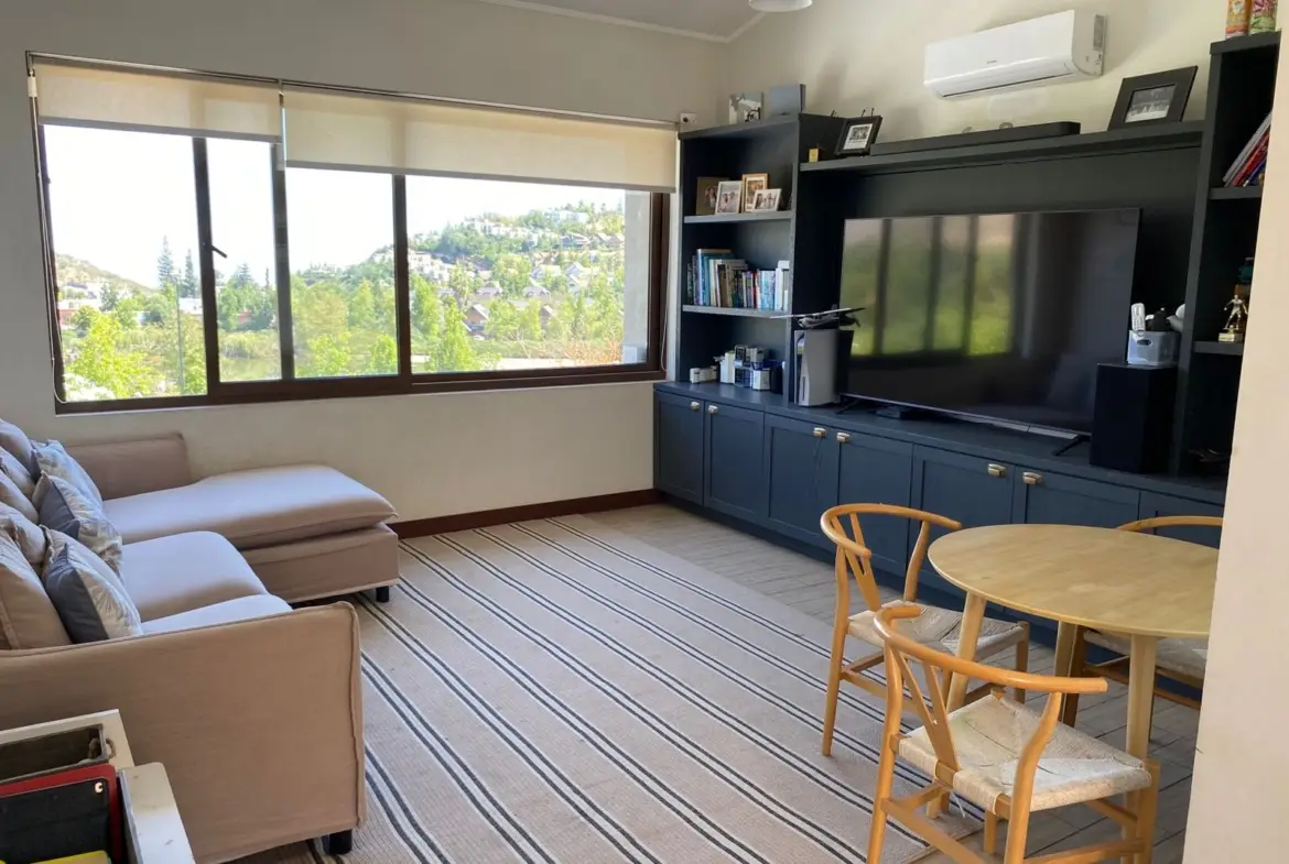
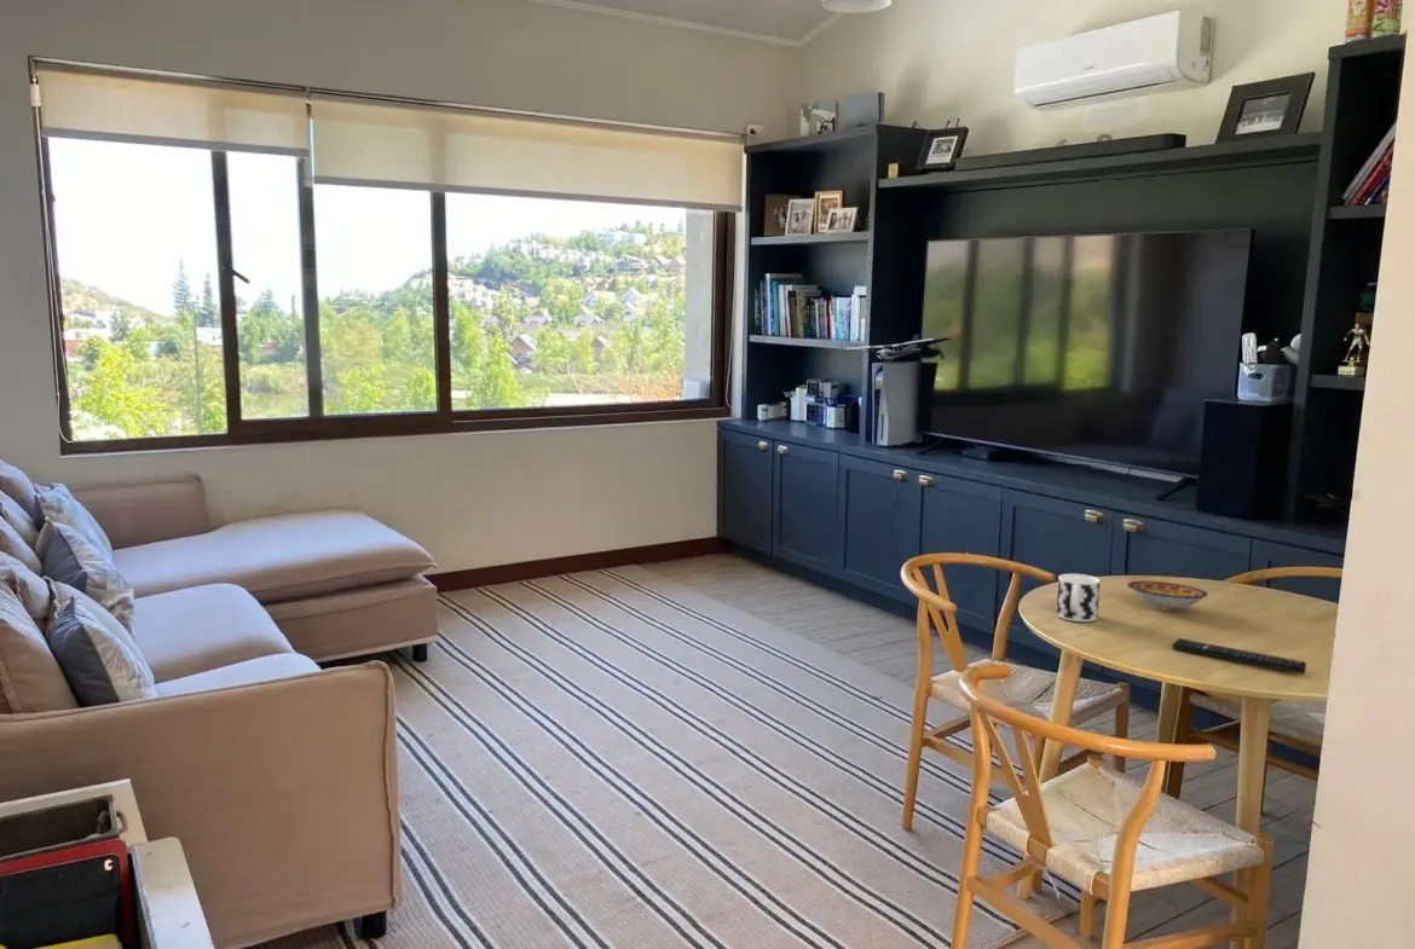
+ bowl [1126,580,1209,611]
+ remote control [1171,637,1307,675]
+ cup [1055,573,1102,623]
